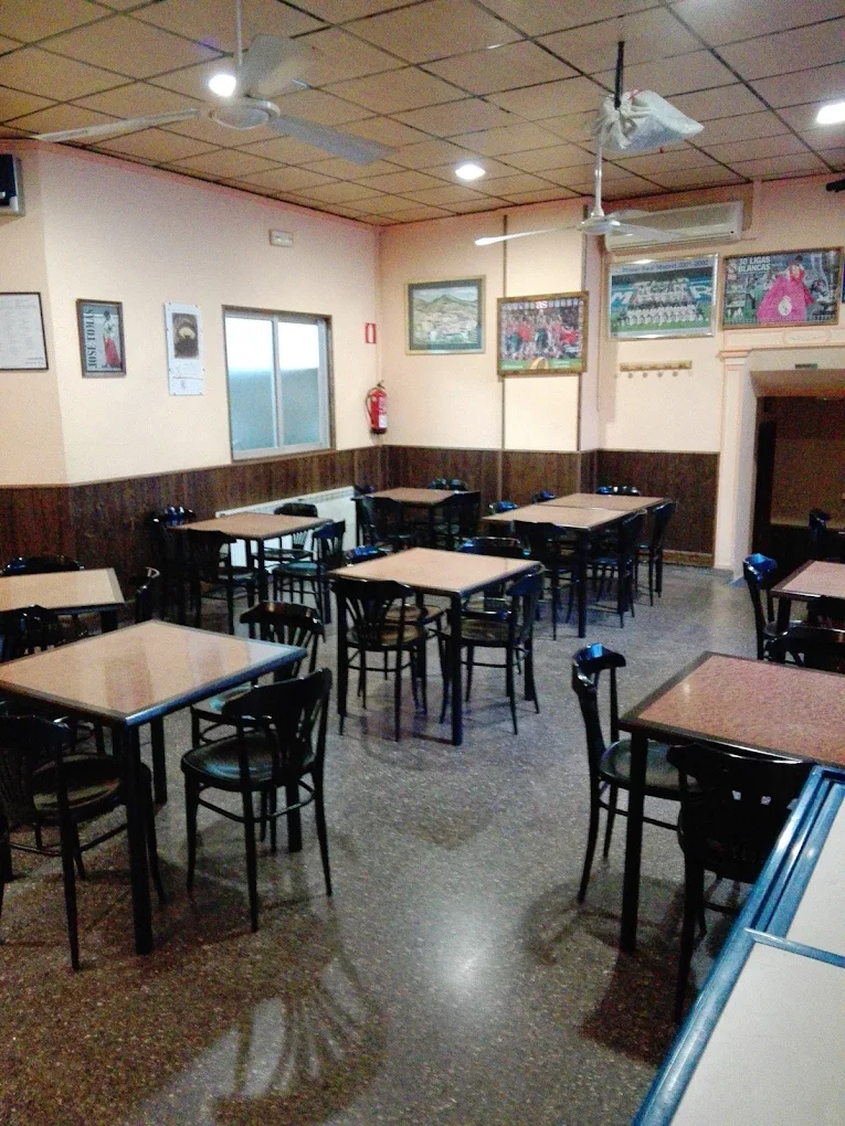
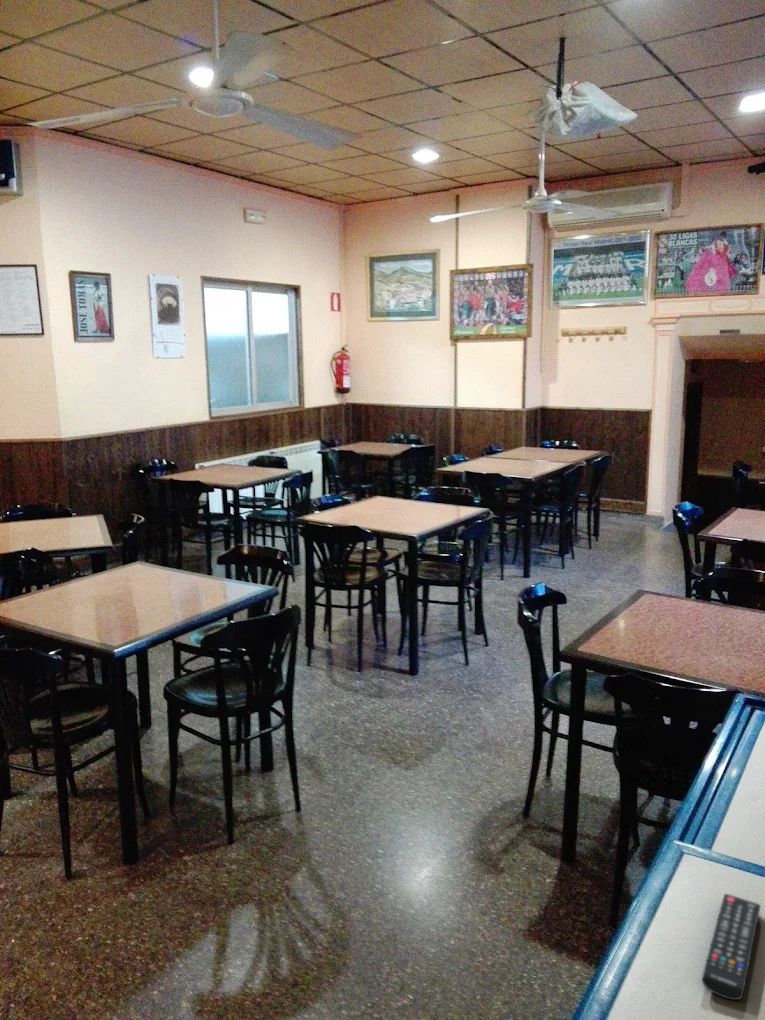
+ remote control [701,893,762,1001]
